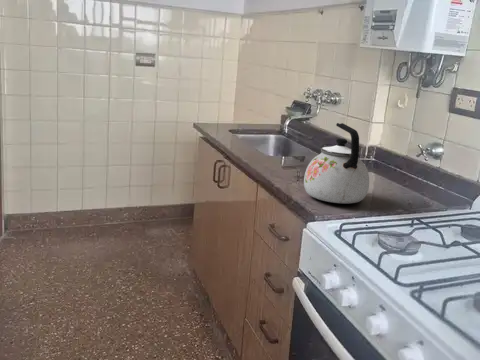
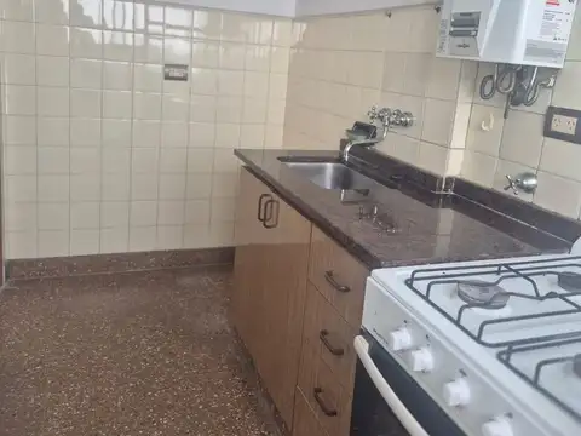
- kettle [303,122,370,204]
